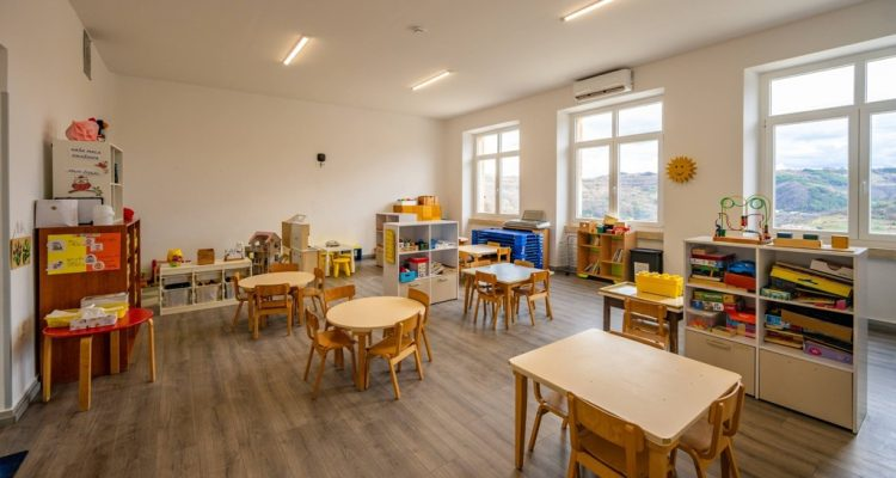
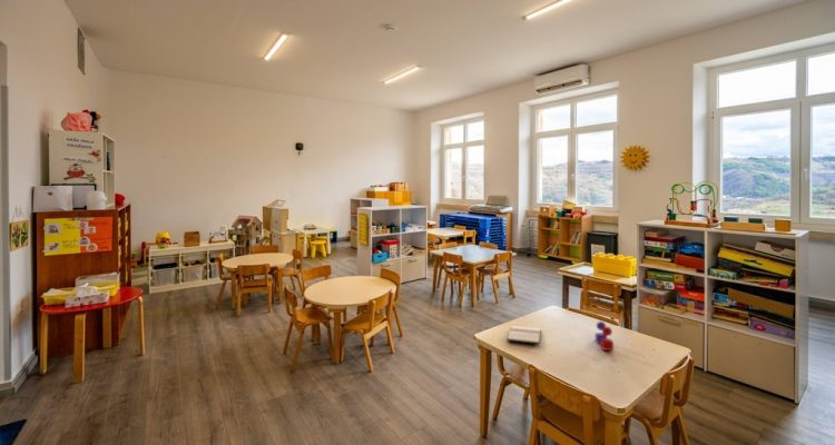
+ toy blocks [595,320,615,352]
+ hardback book [505,325,542,345]
